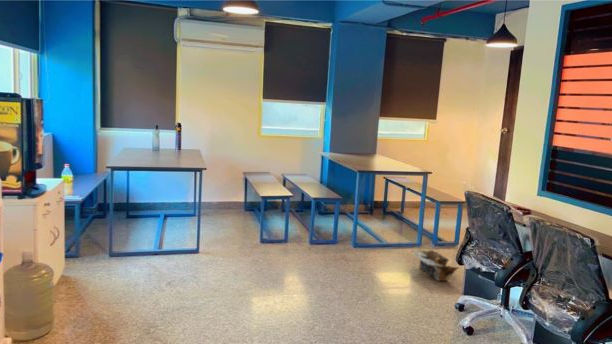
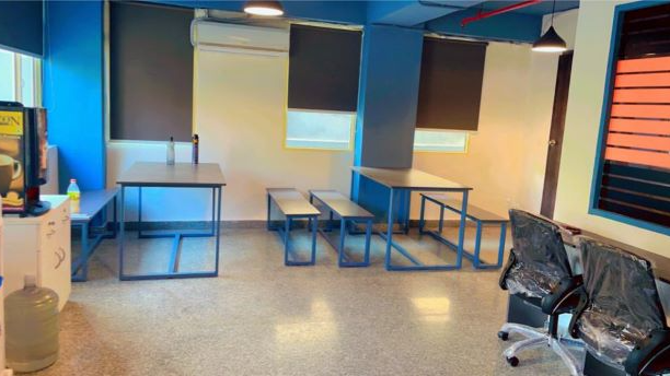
- cardboard box [411,249,460,282]
